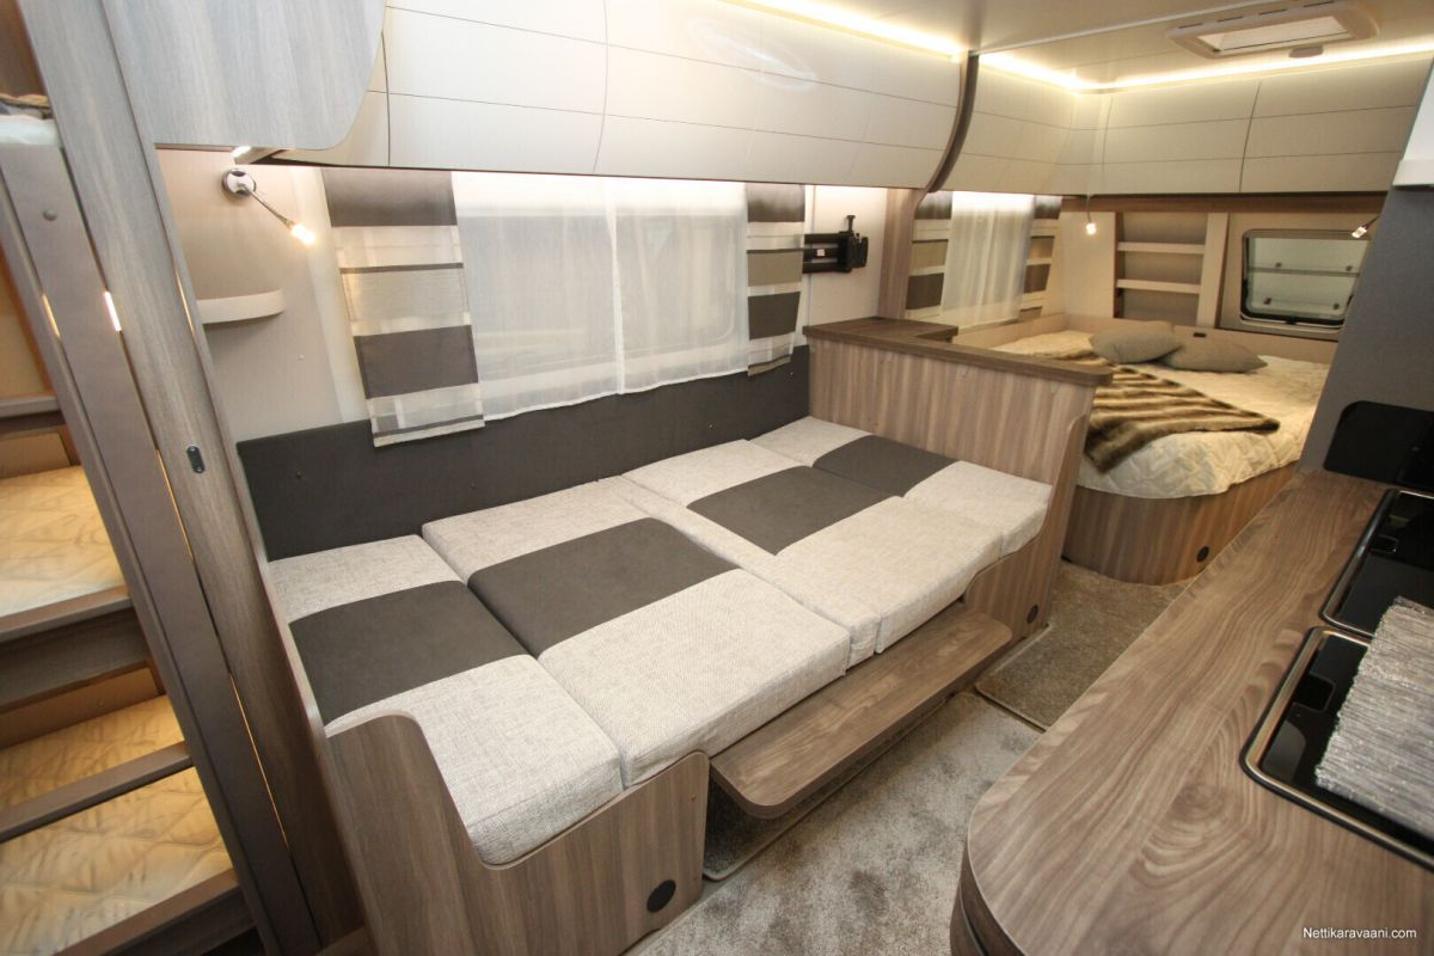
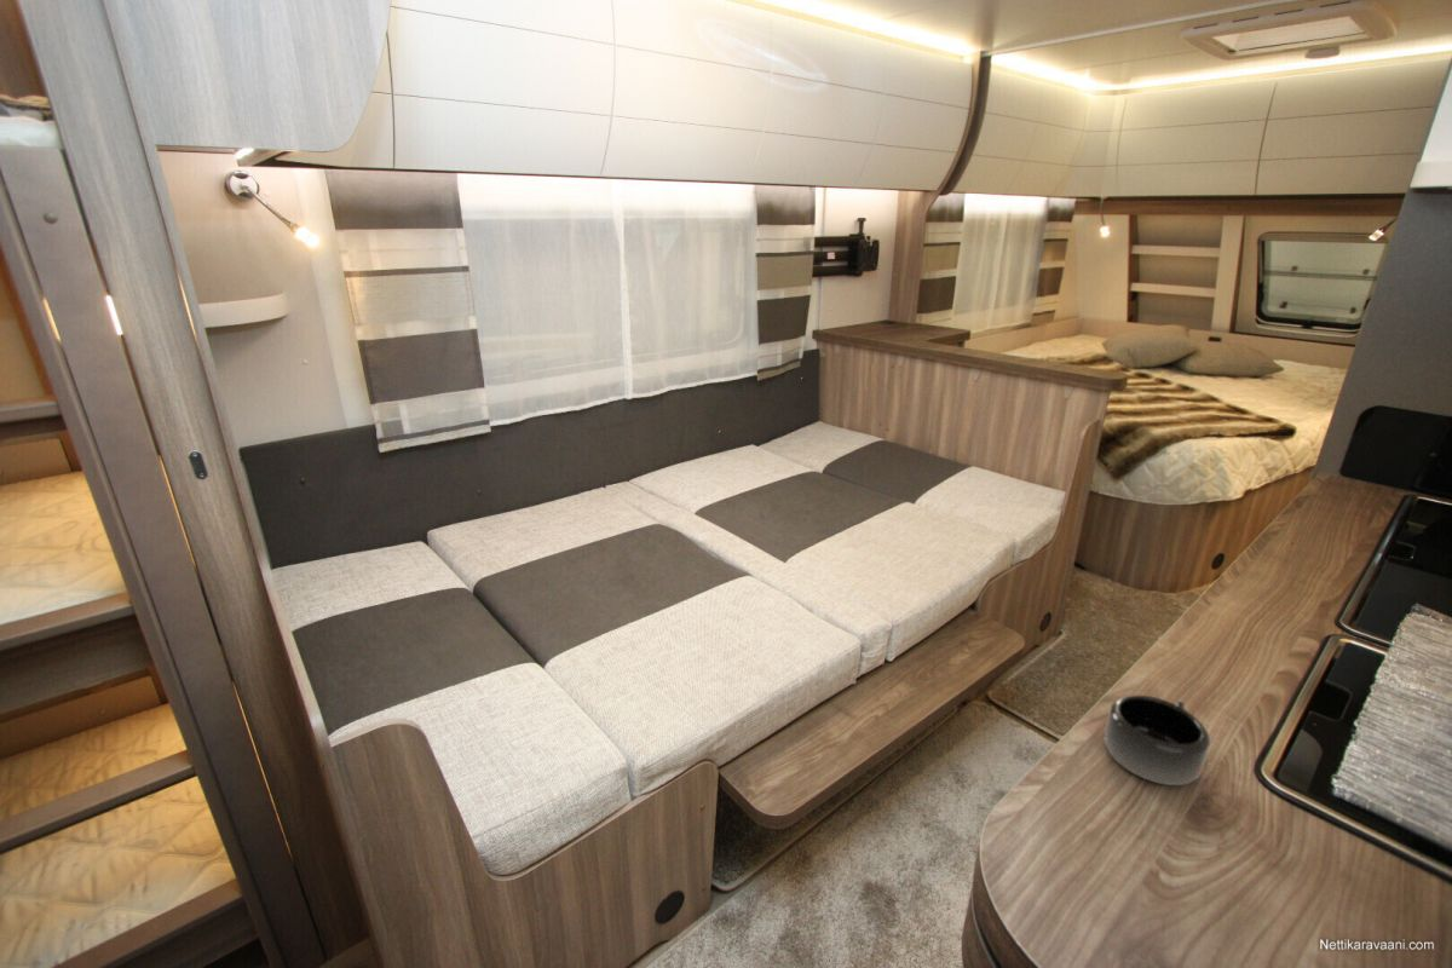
+ mug [1102,695,1211,786]
